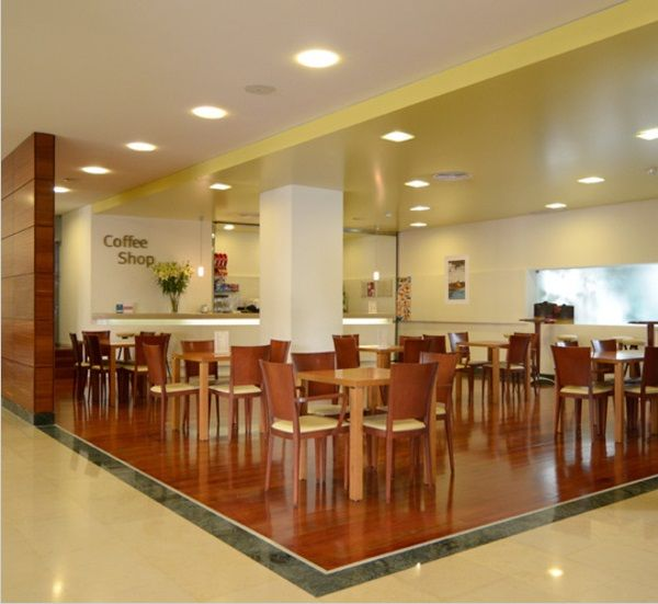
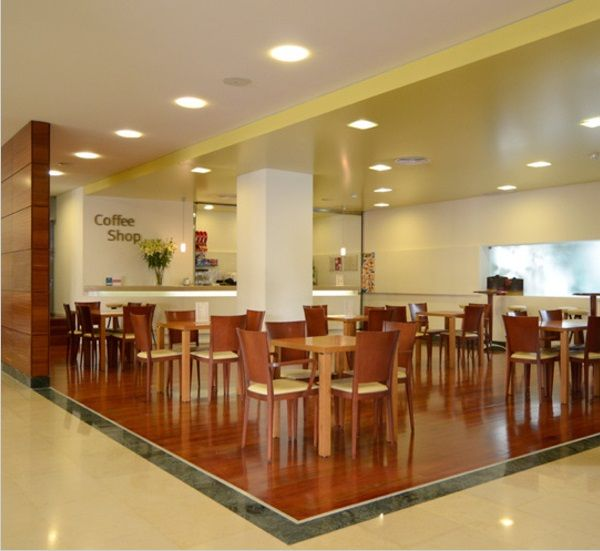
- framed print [443,253,470,306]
